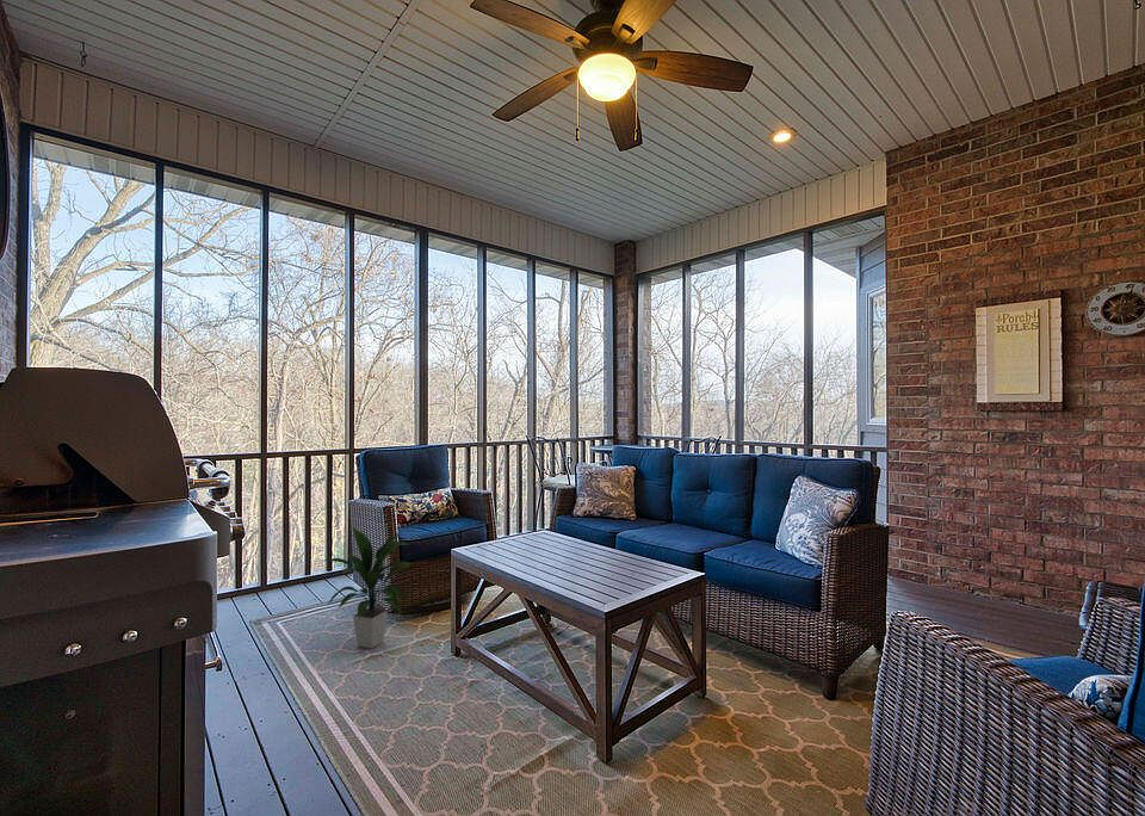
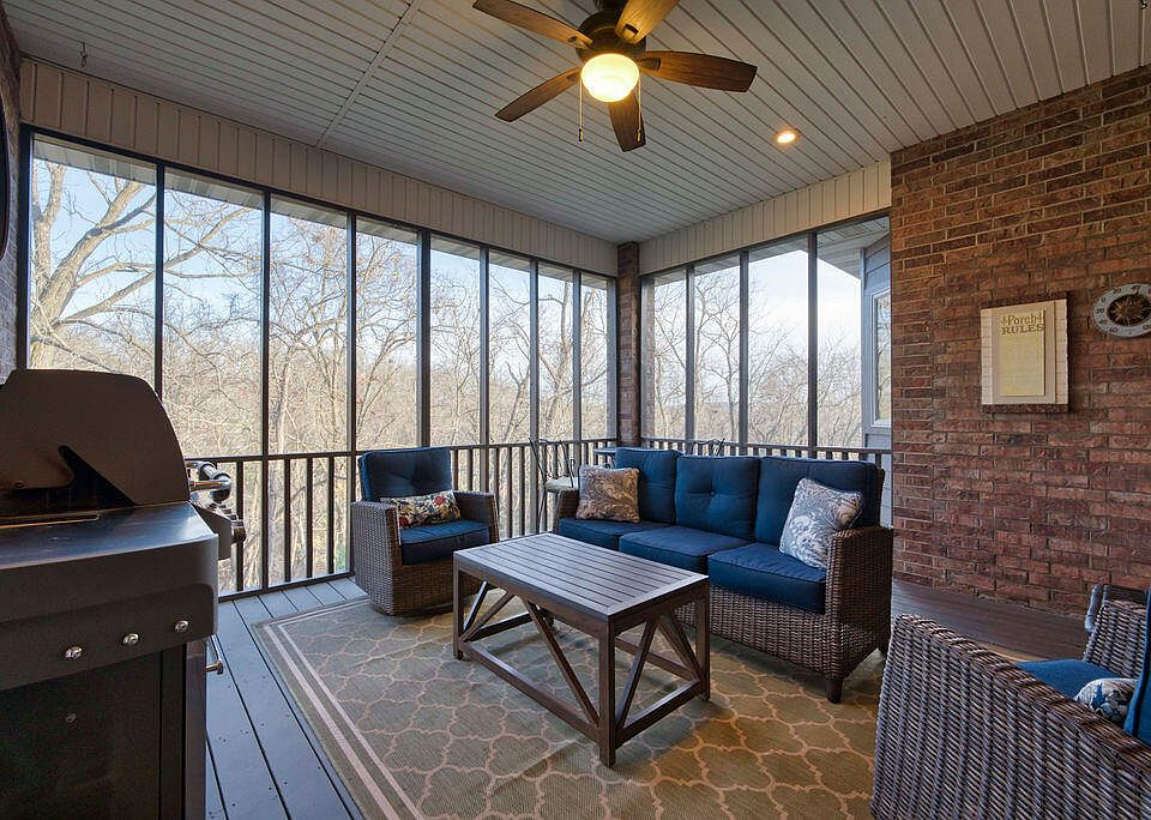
- indoor plant [323,526,413,649]
